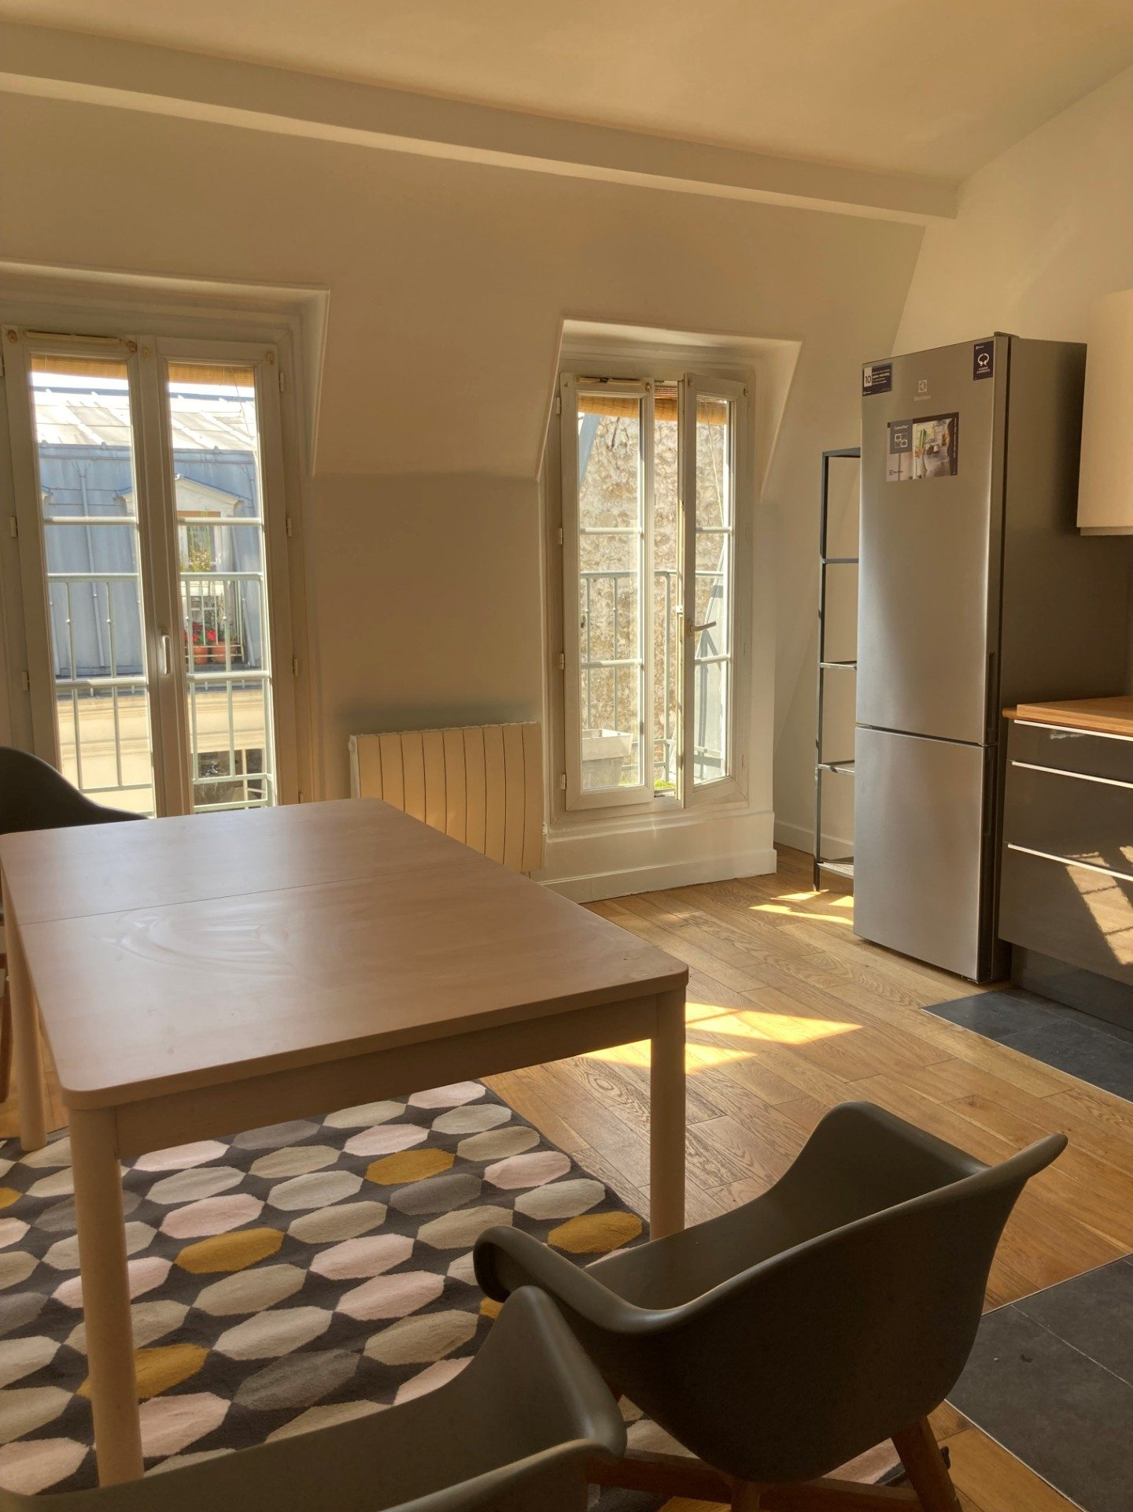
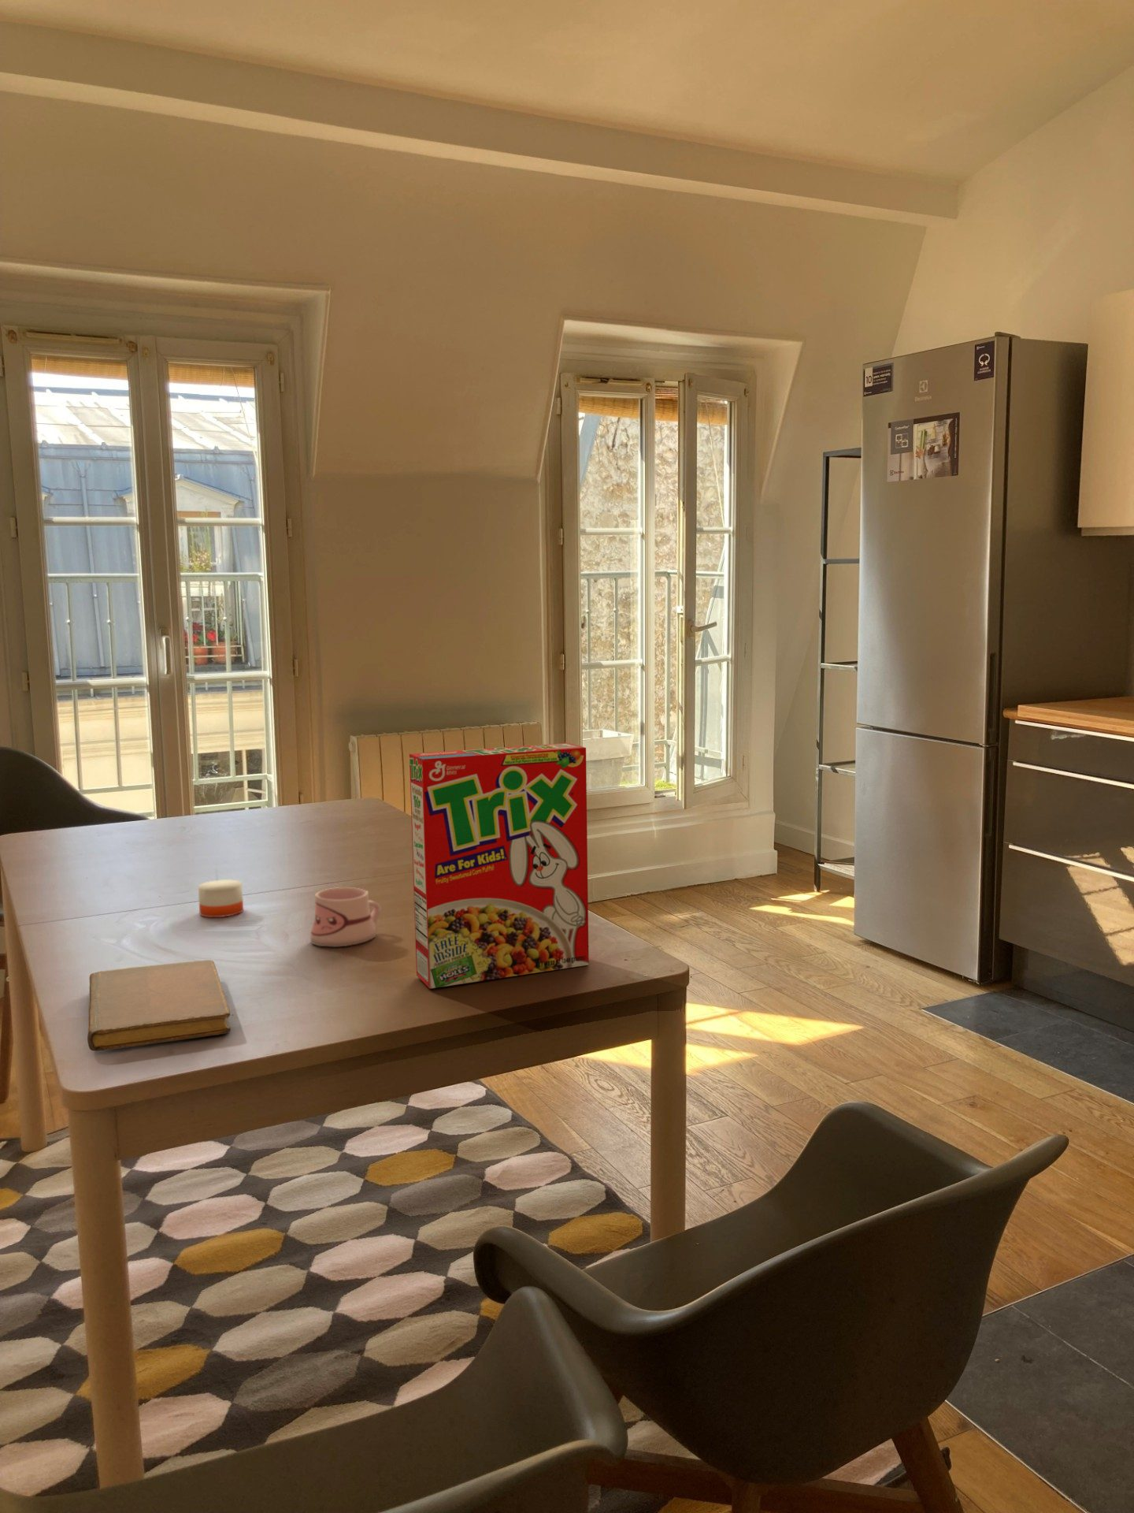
+ cereal box [409,742,590,990]
+ notebook [87,959,231,1052]
+ candle [198,863,244,919]
+ mug [310,886,382,948]
